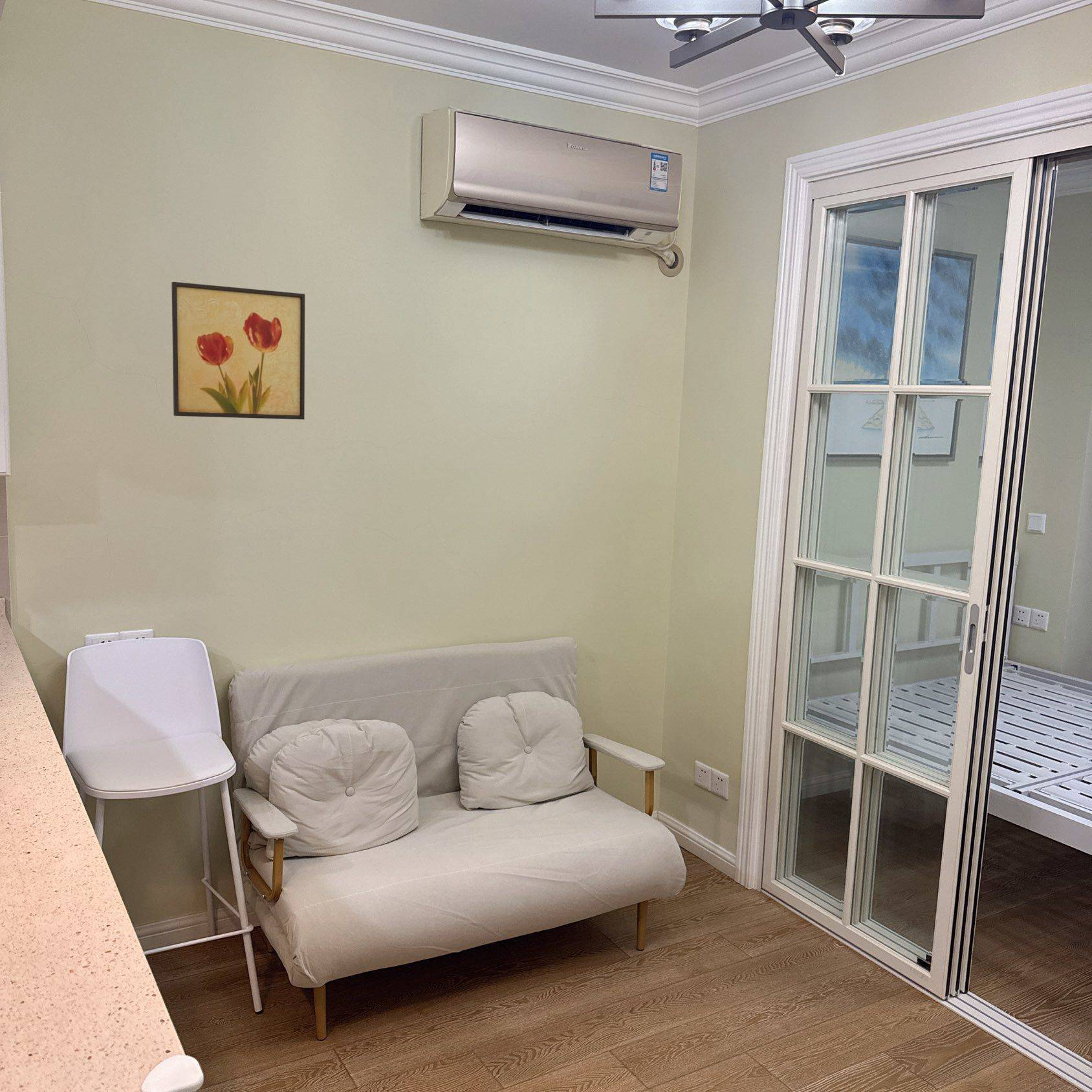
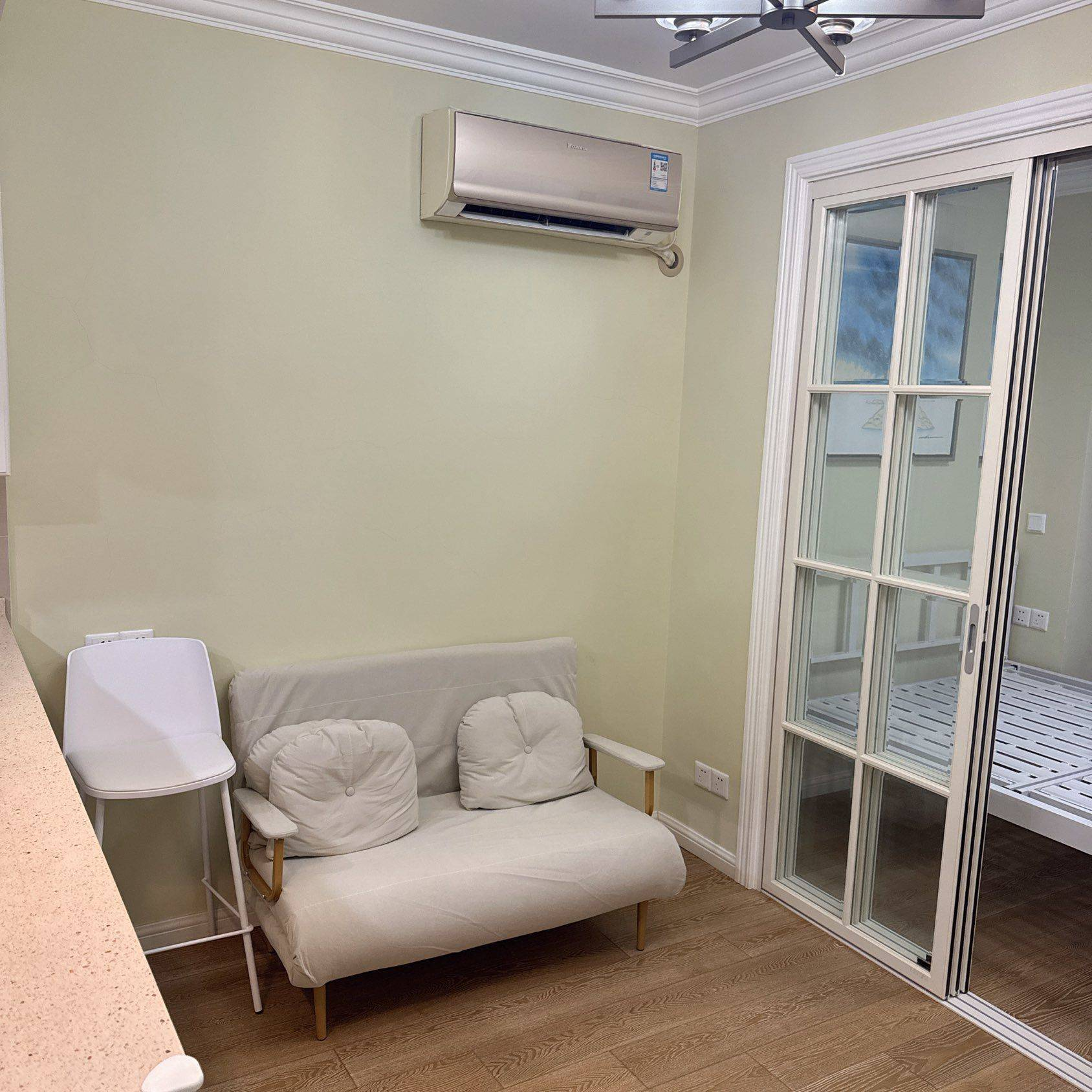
- wall art [171,281,305,420]
